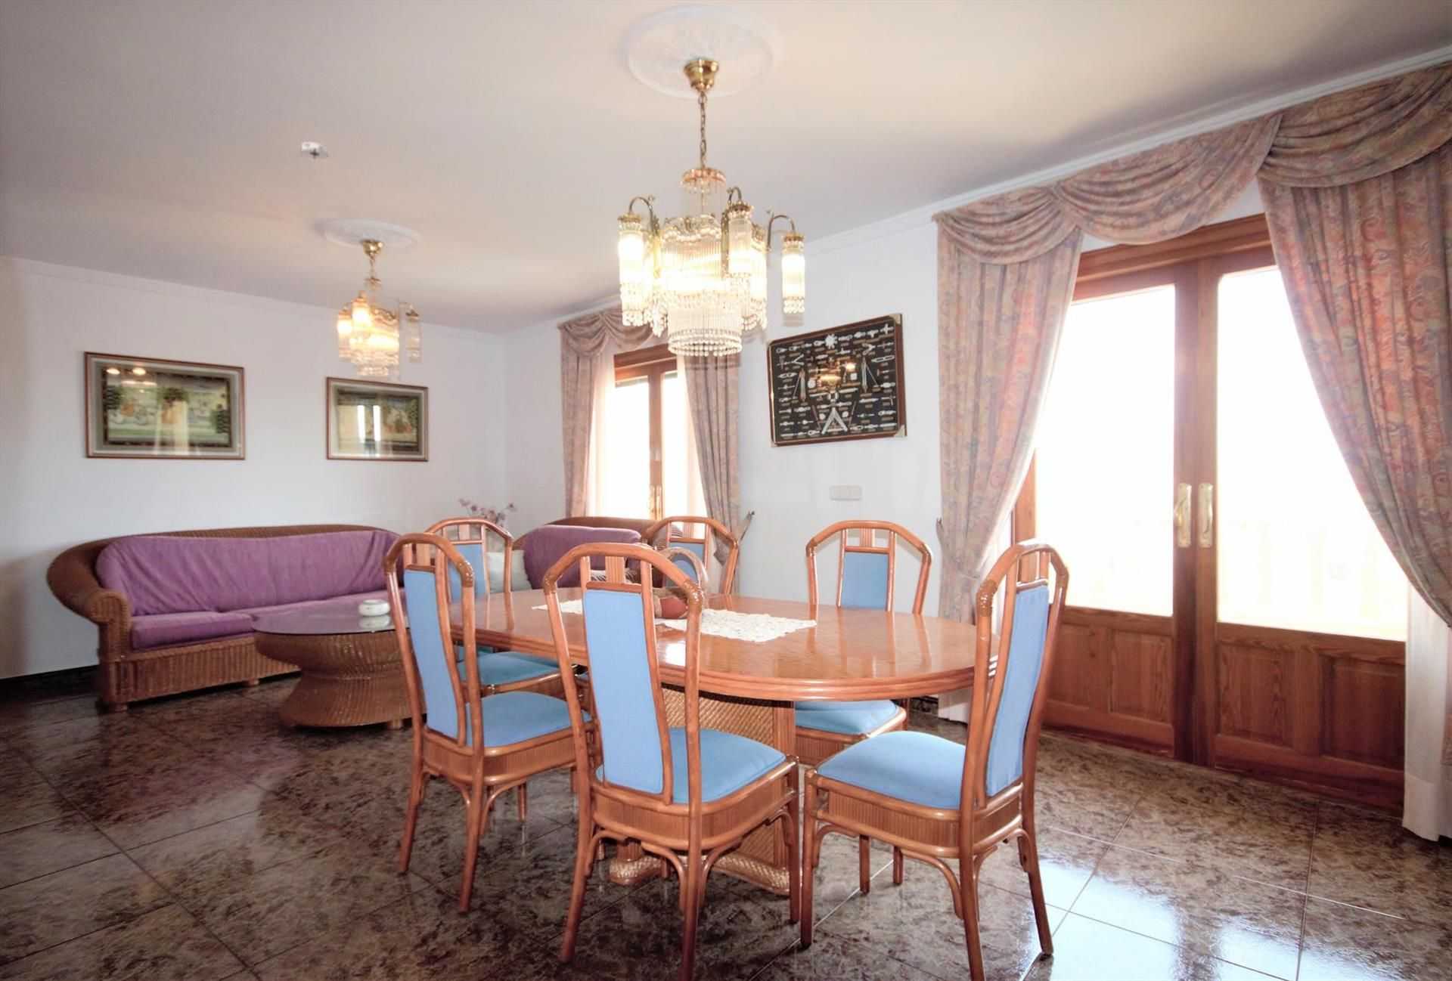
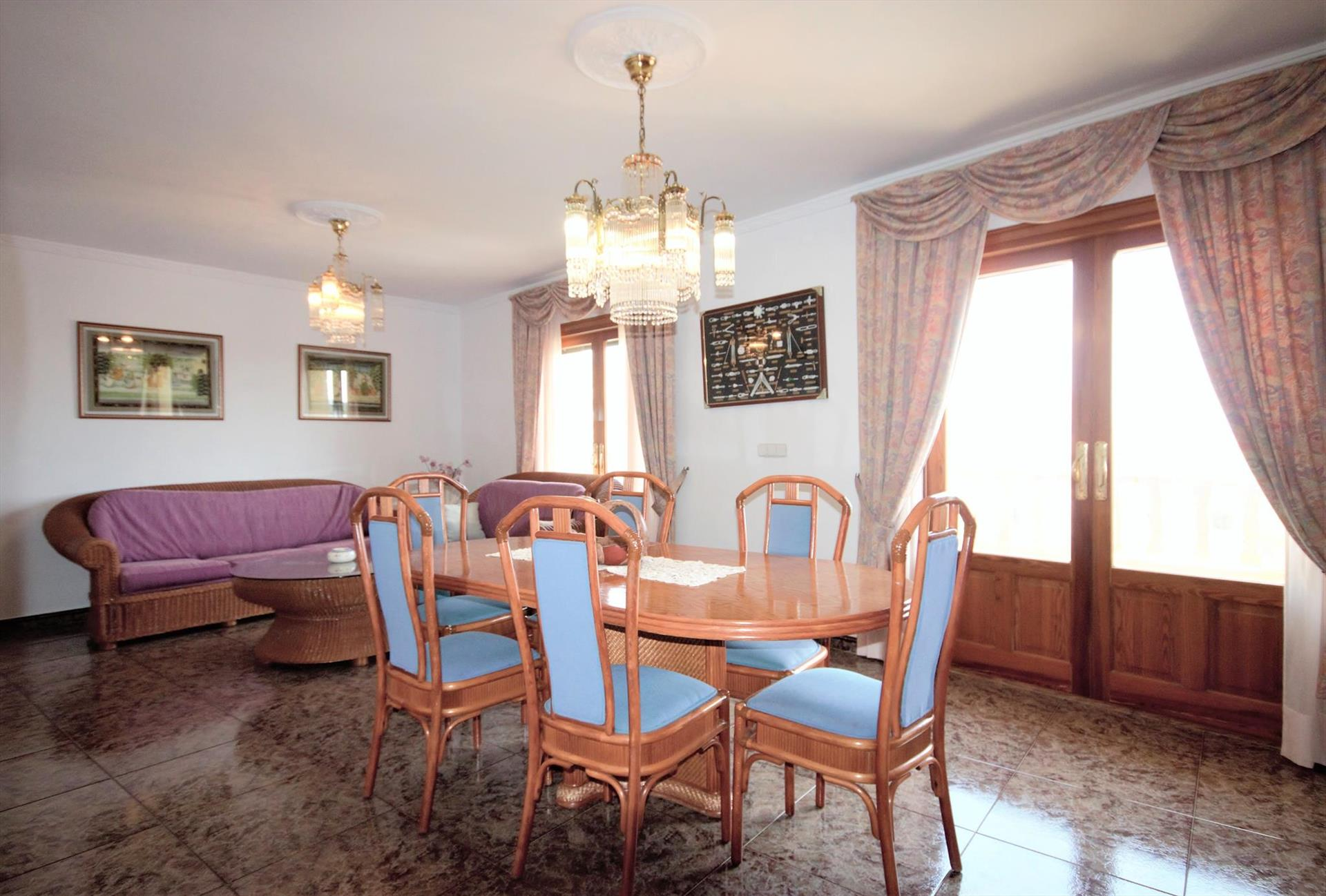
- smoke detector [297,141,331,160]
